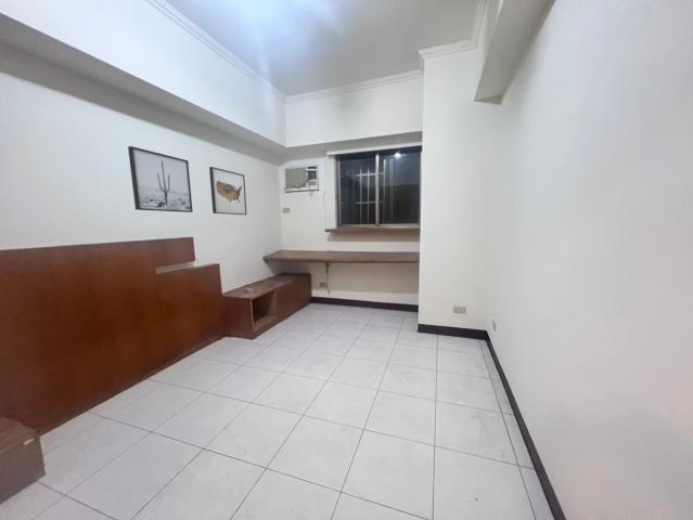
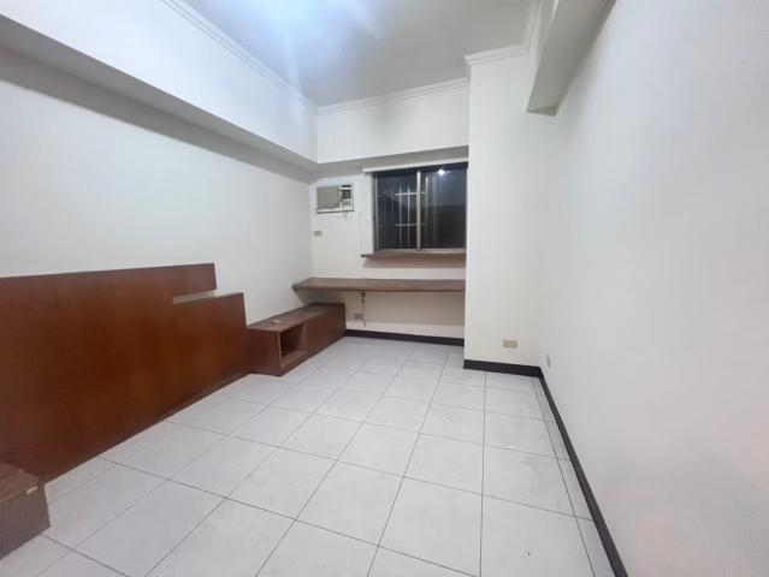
- wall art [208,166,248,216]
- wall art [127,145,193,213]
